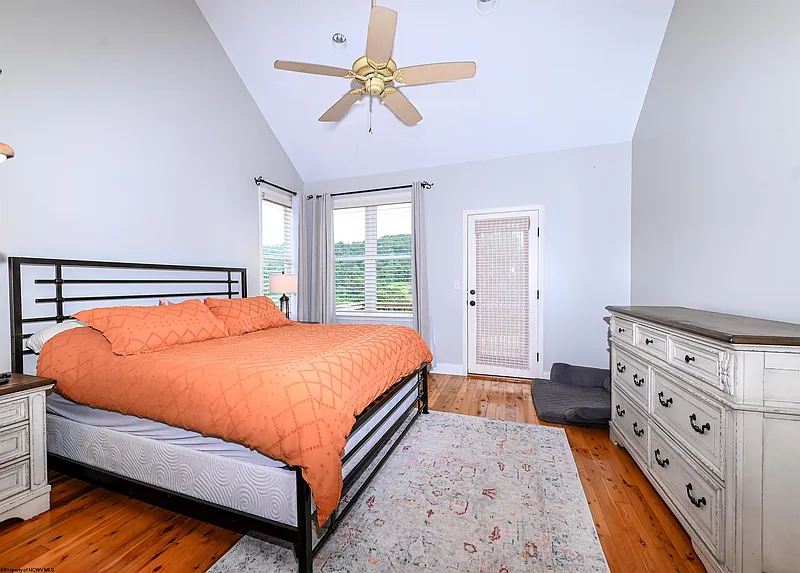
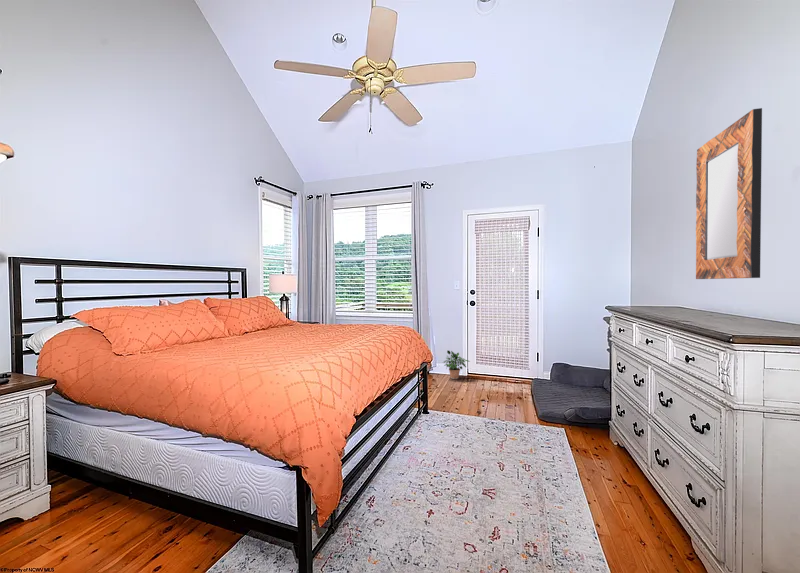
+ home mirror [695,107,763,280]
+ potted plant [441,349,471,380]
